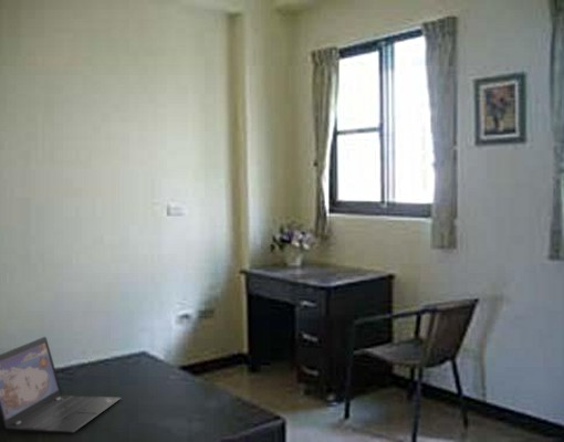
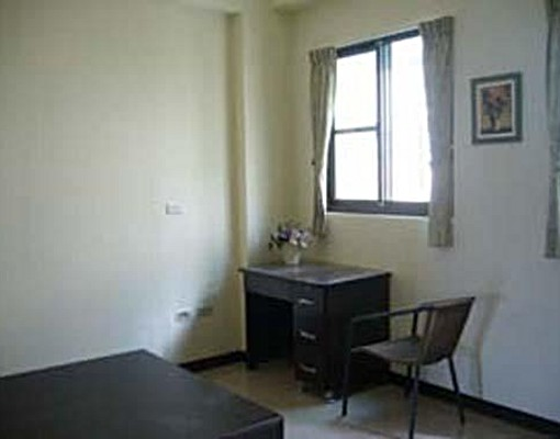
- laptop [0,336,123,436]
